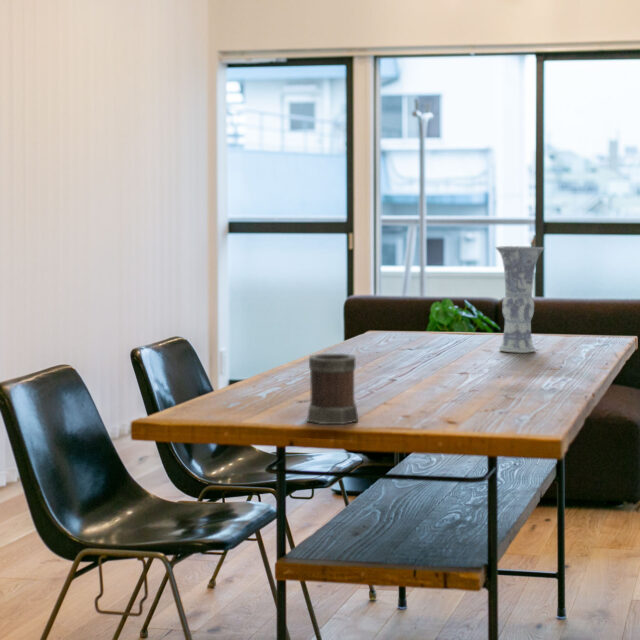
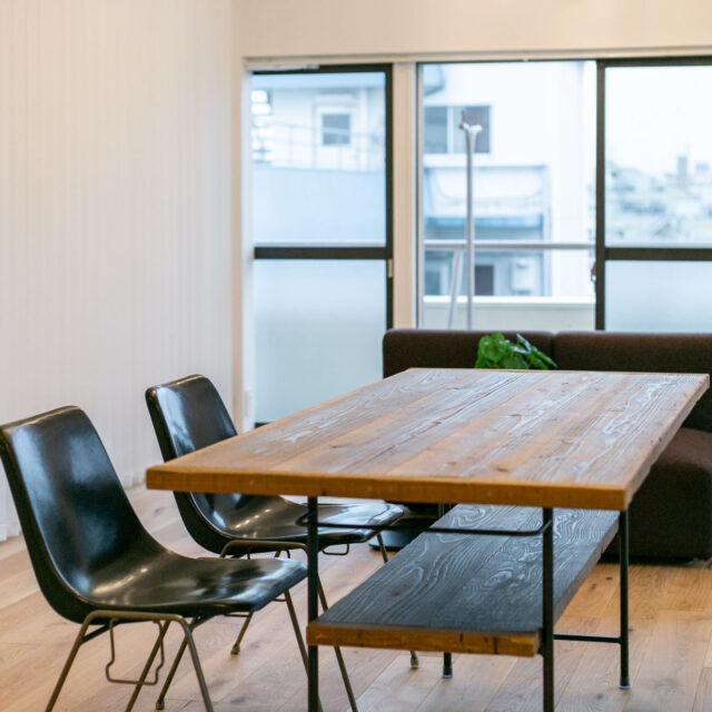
- vase [494,245,546,354]
- mug [306,353,359,425]
